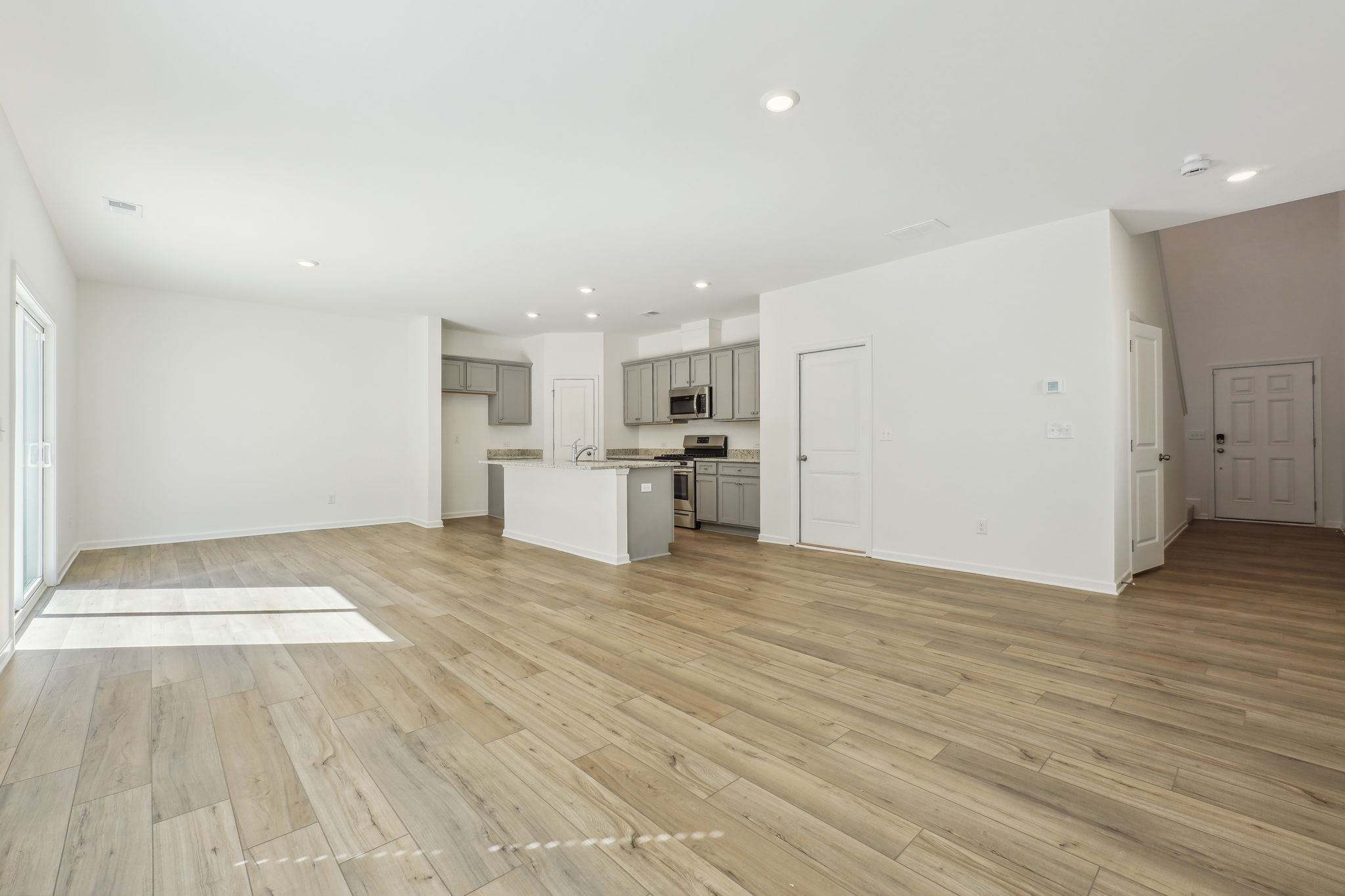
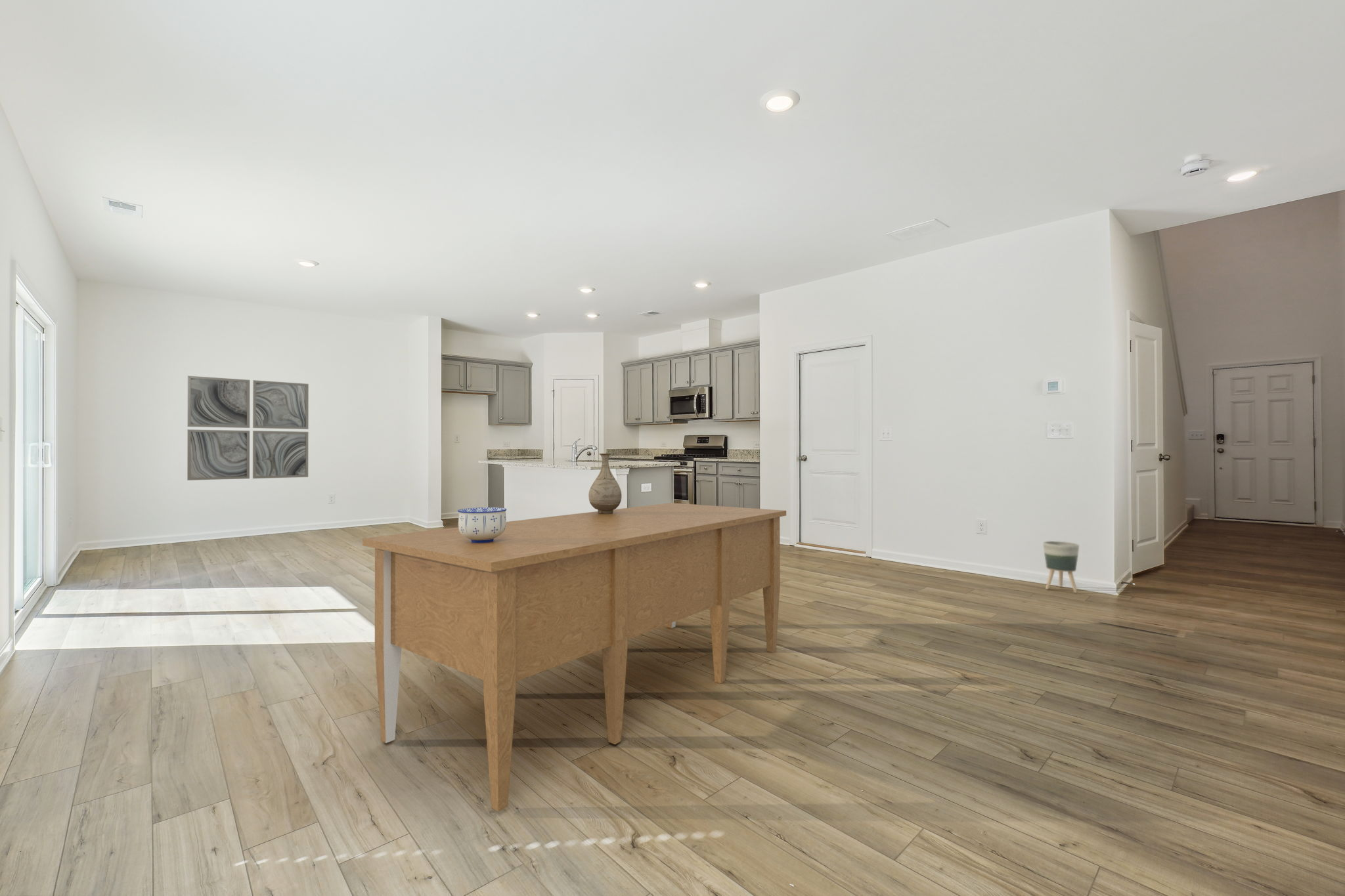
+ vase [588,453,622,514]
+ wall art [187,375,309,481]
+ desk [362,502,787,812]
+ bowl [457,507,507,543]
+ planter [1042,540,1080,593]
